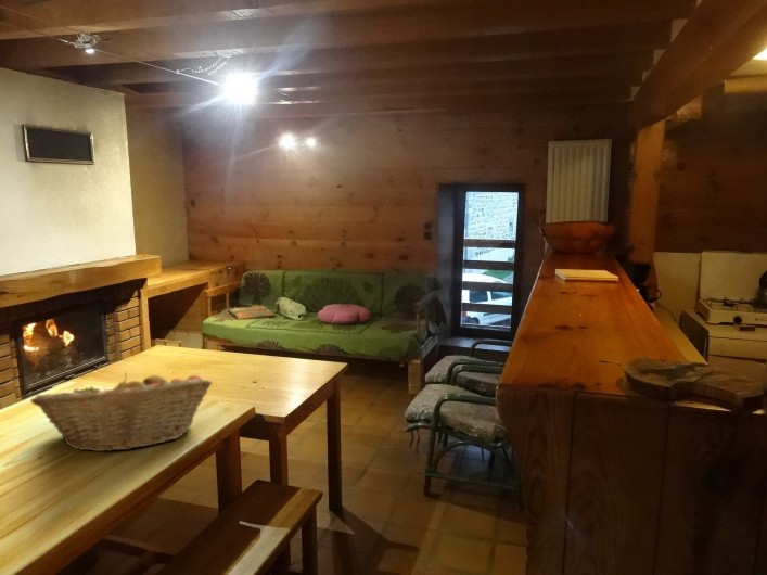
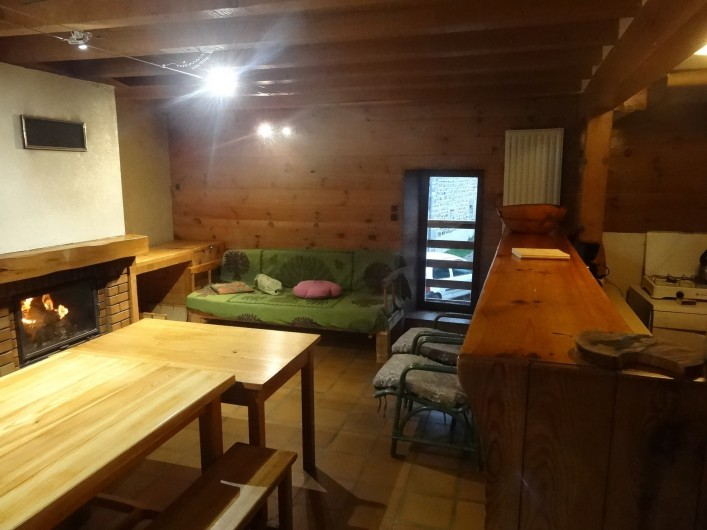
- fruit basket [29,371,213,452]
